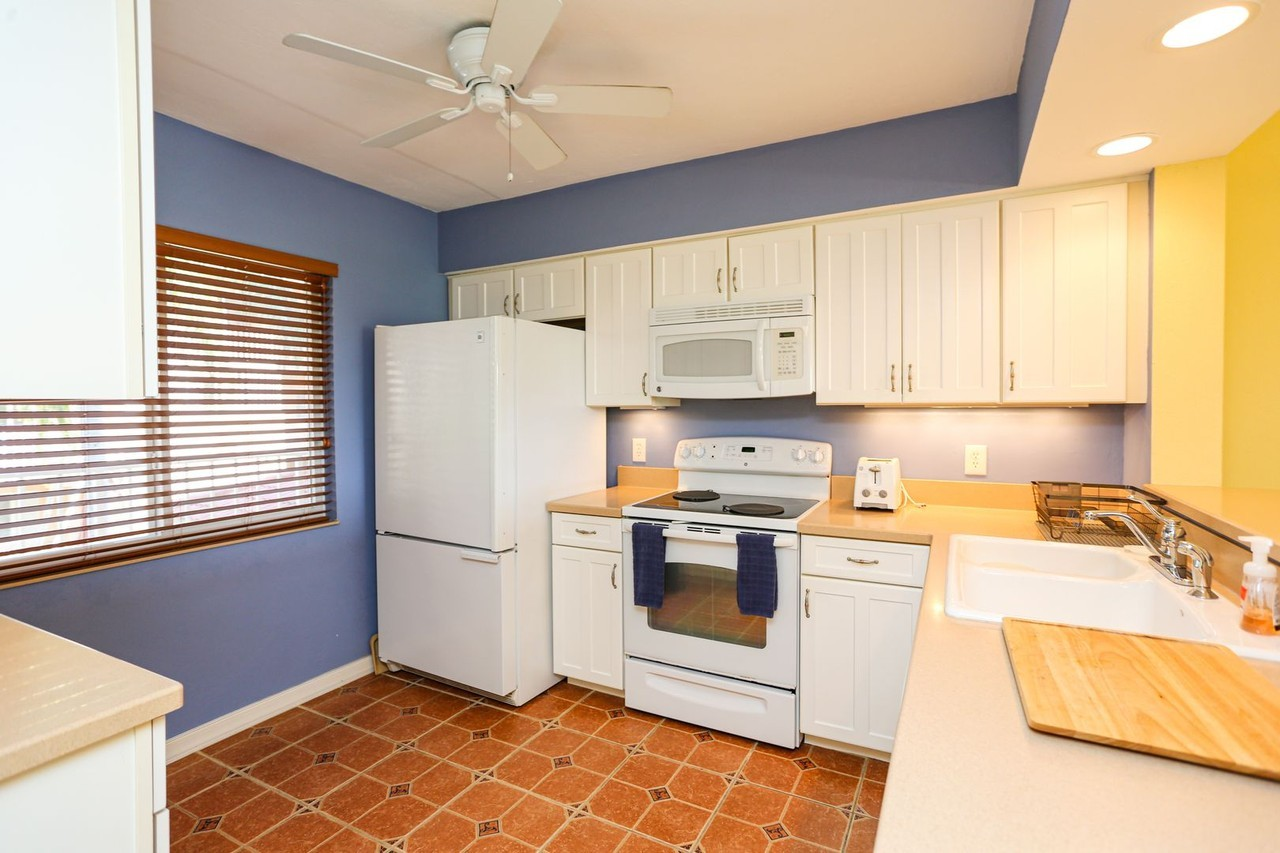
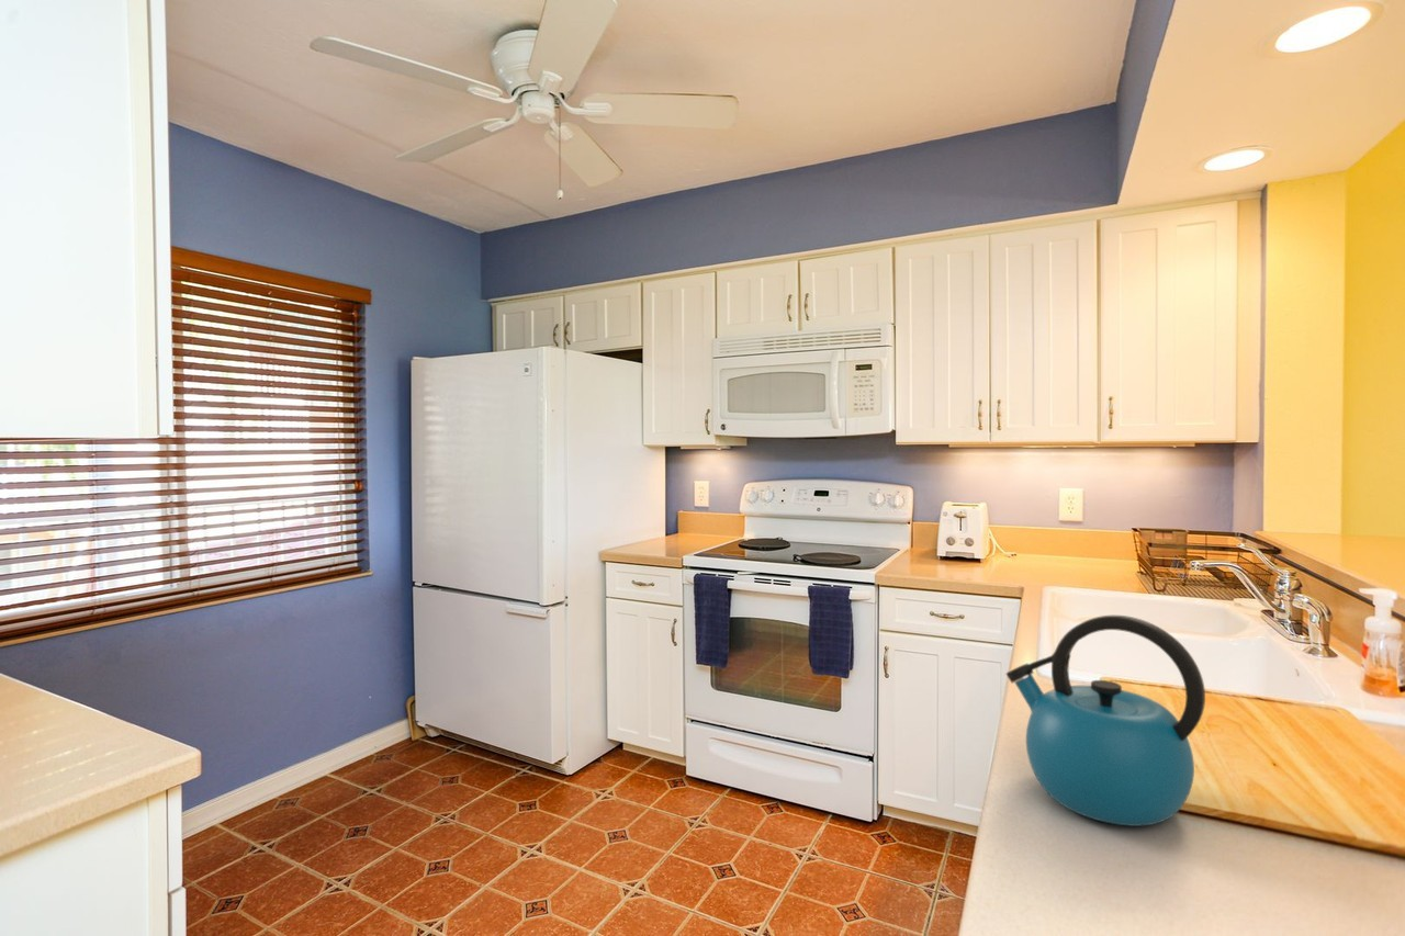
+ kettle [1005,614,1206,827]
